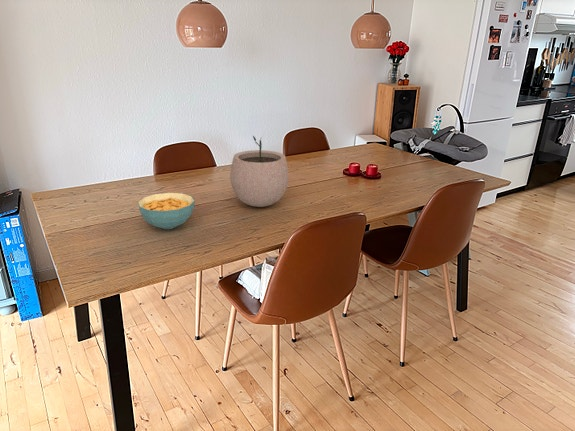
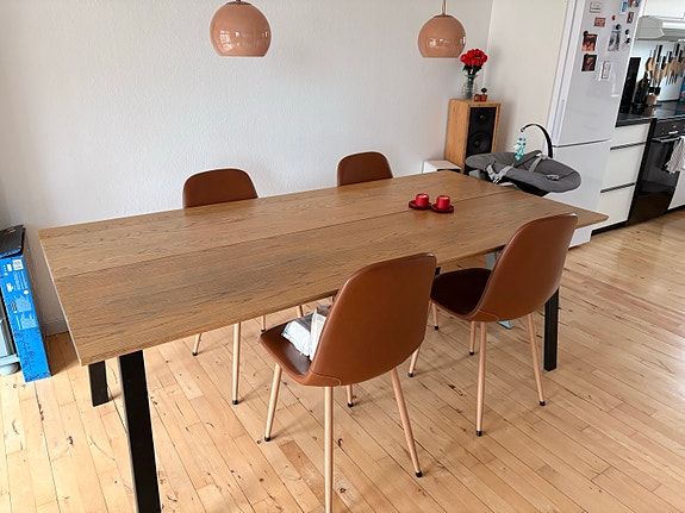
- plant pot [229,135,289,208]
- cereal bowl [137,192,196,230]
